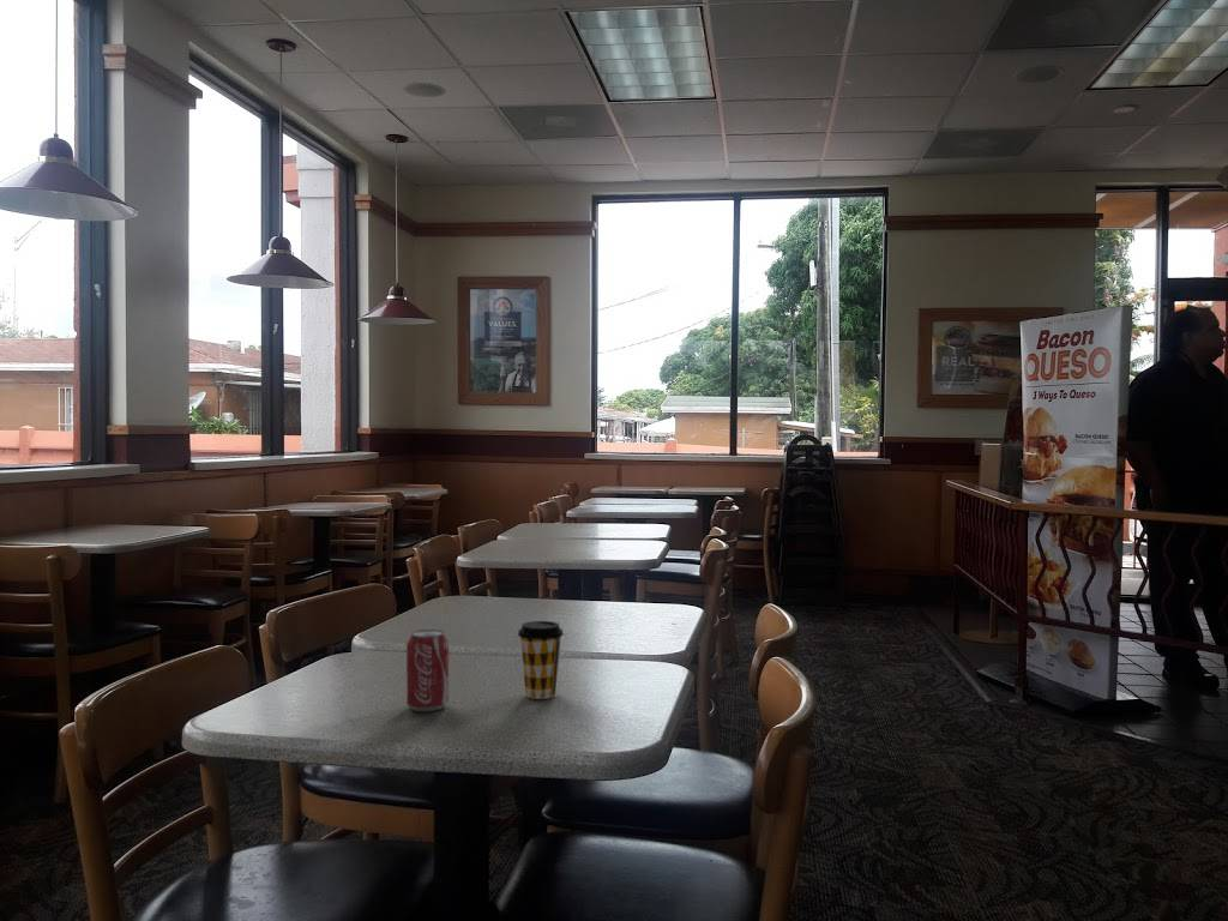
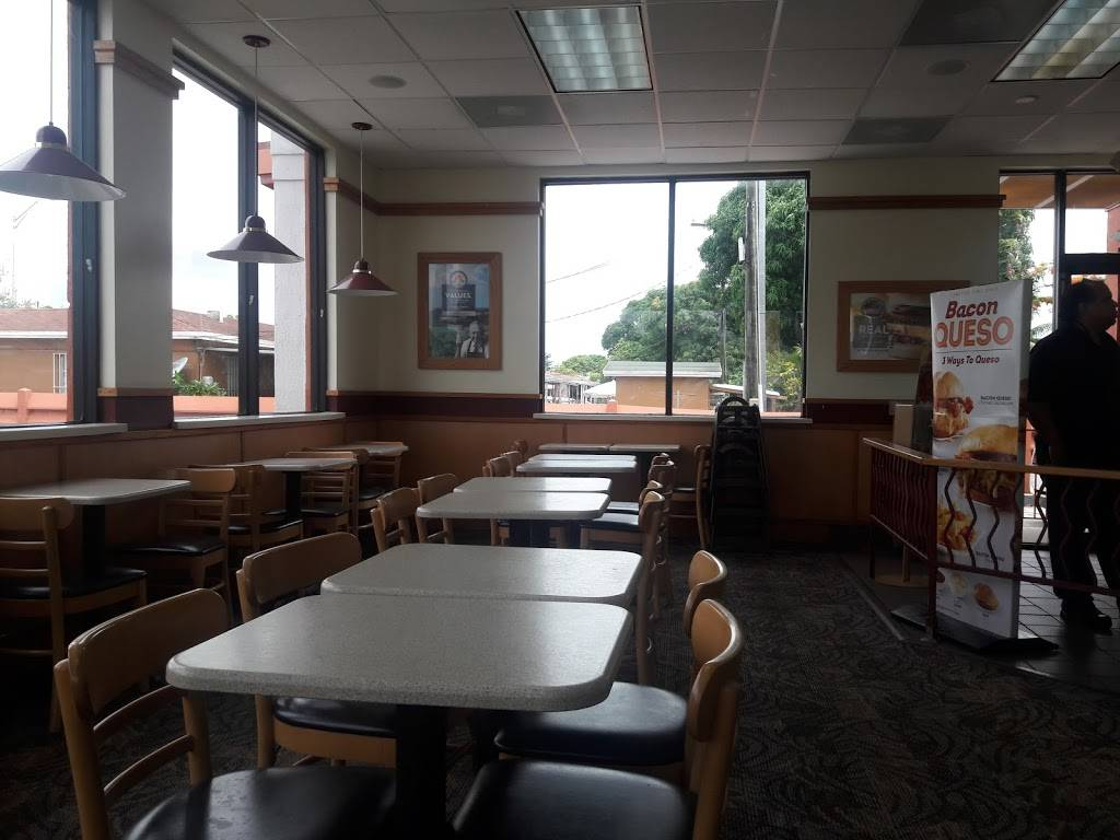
- beverage can [405,628,450,712]
- coffee cup [517,620,565,700]
